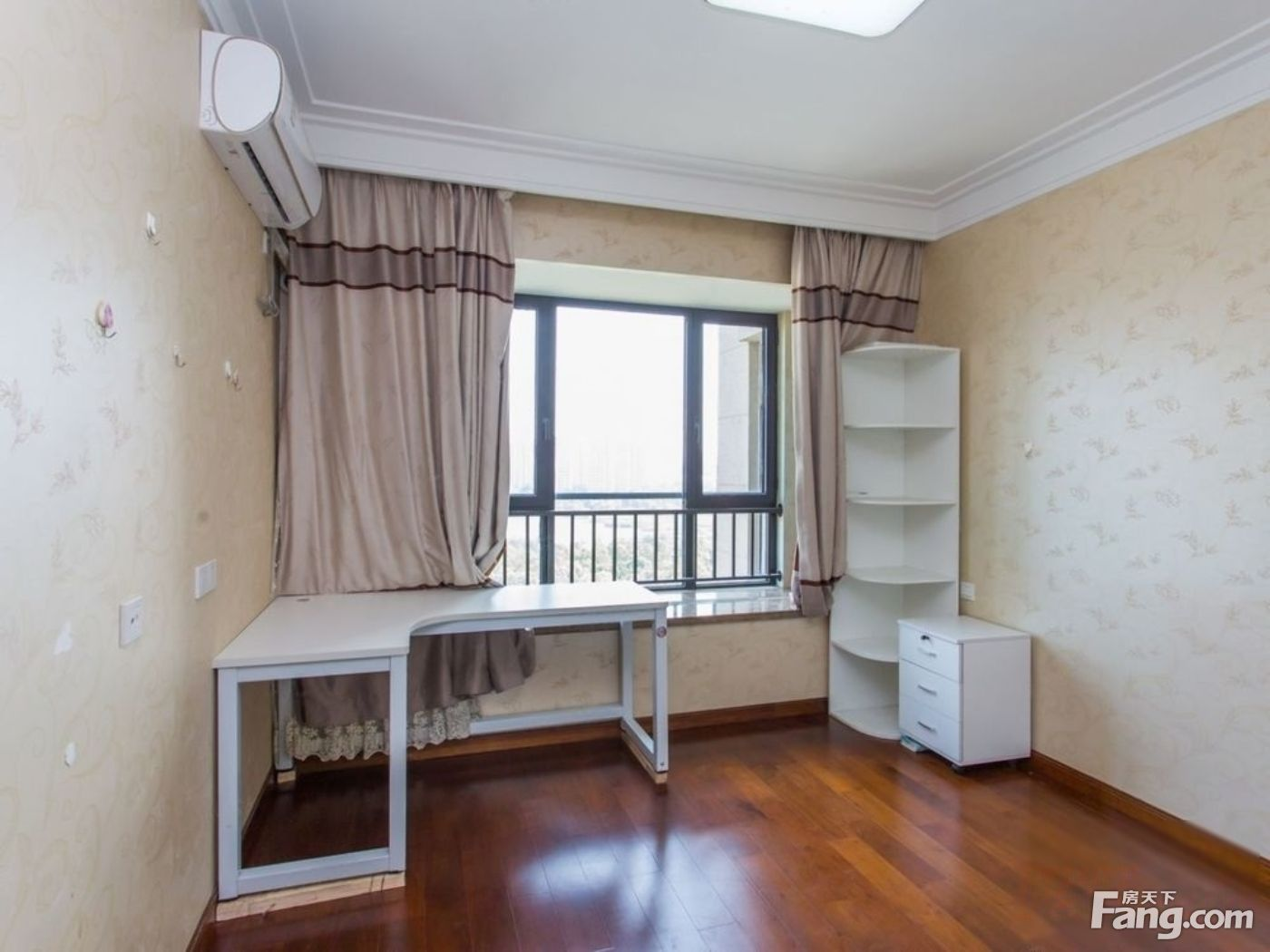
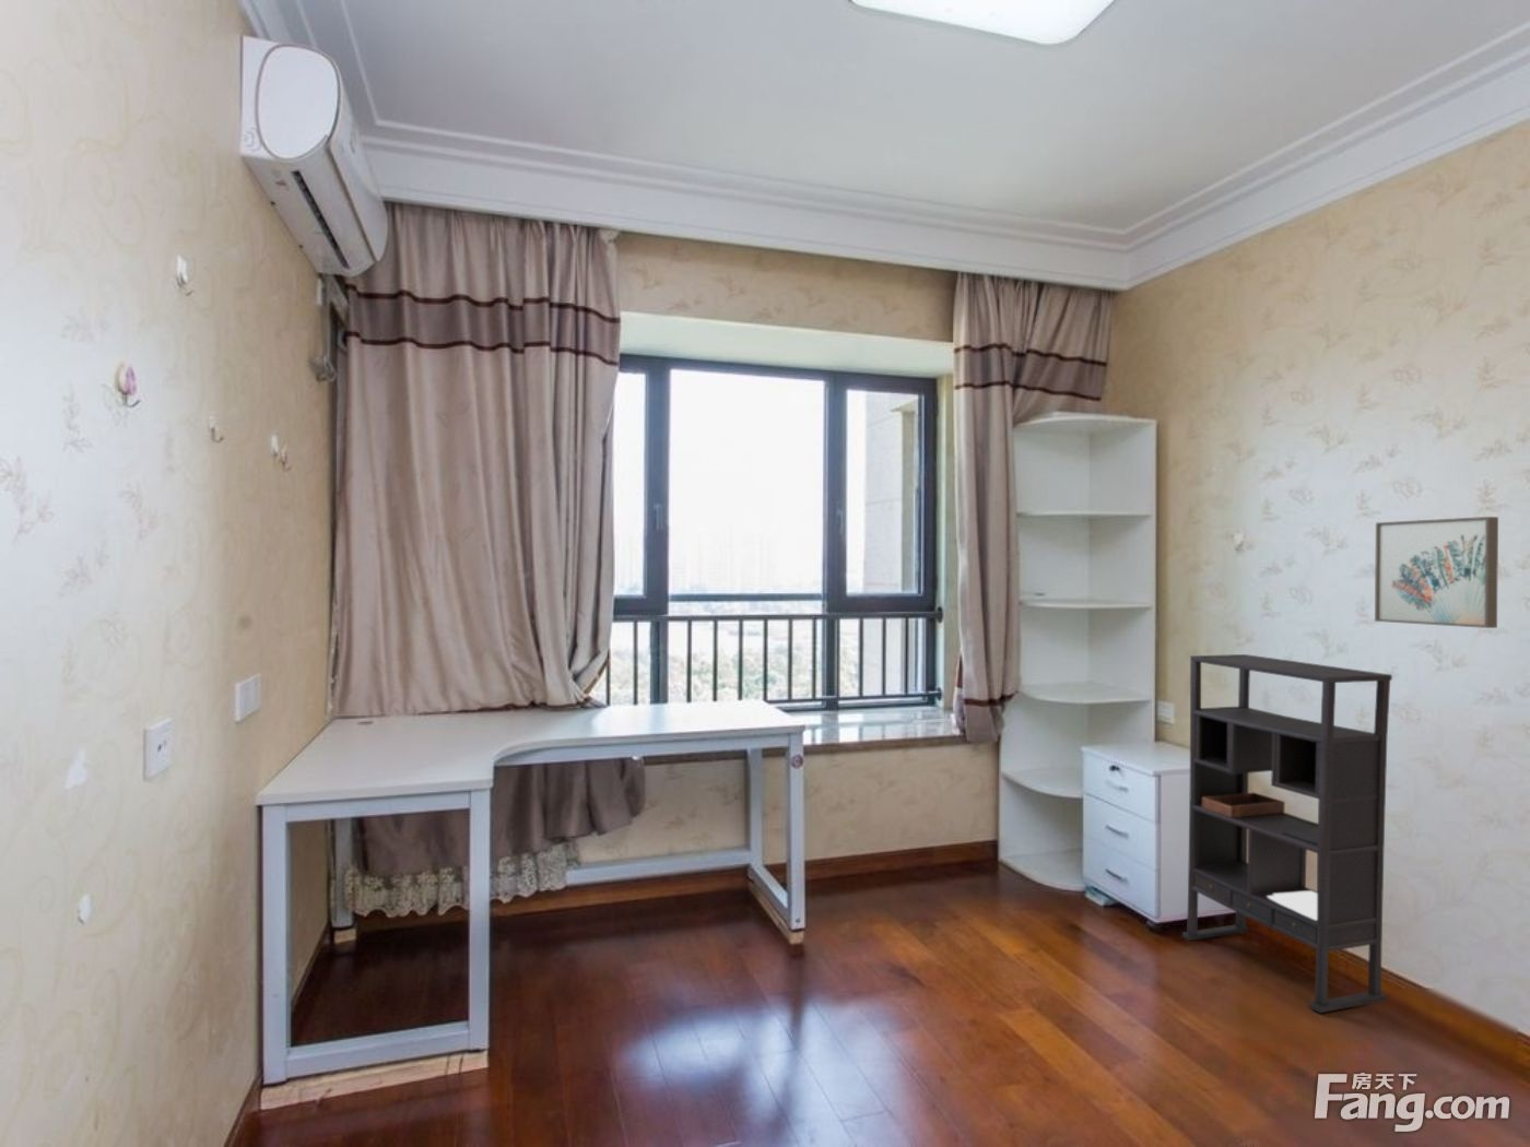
+ bookshelf [1182,653,1394,1013]
+ wall art [1373,516,1500,629]
